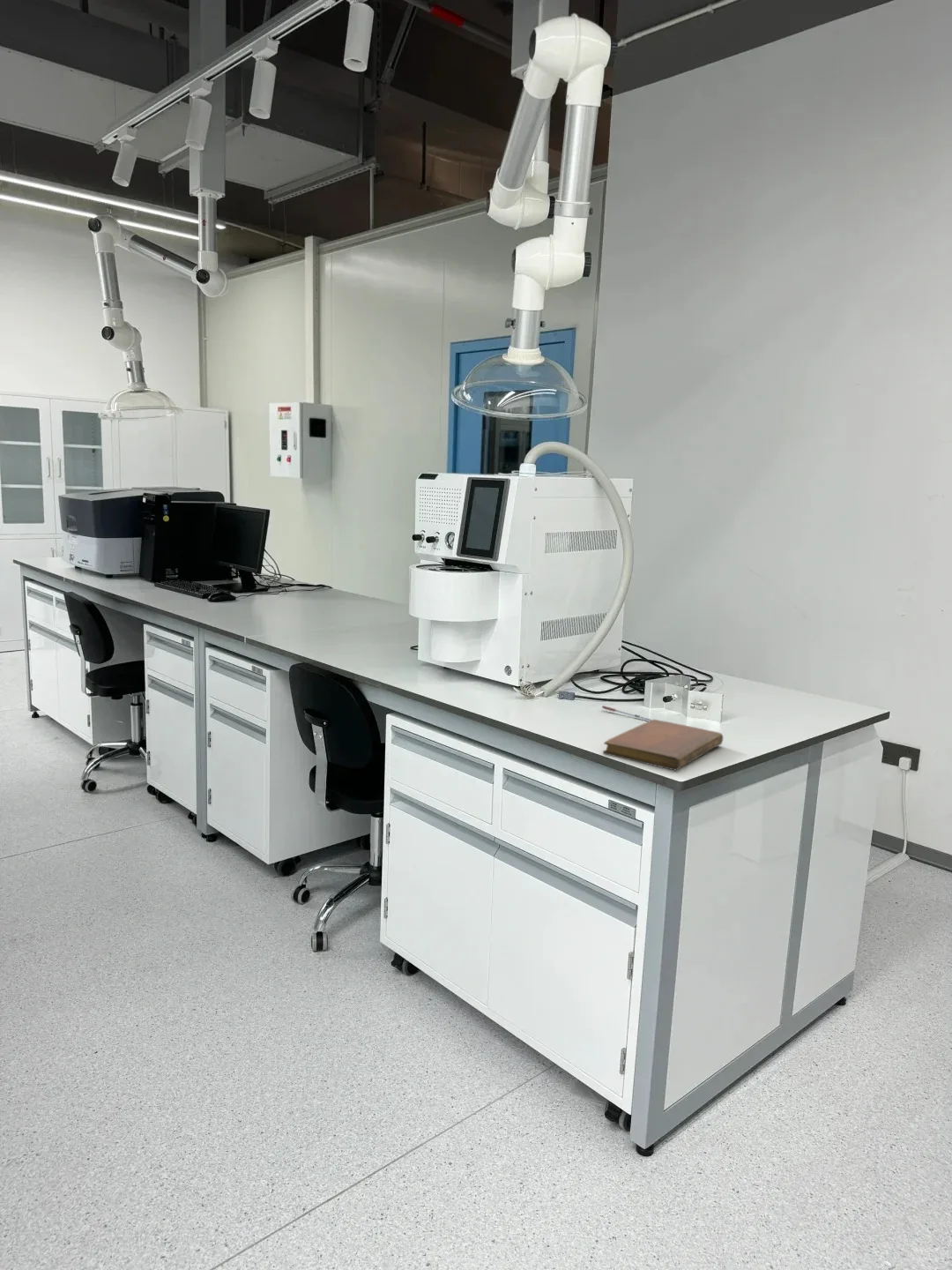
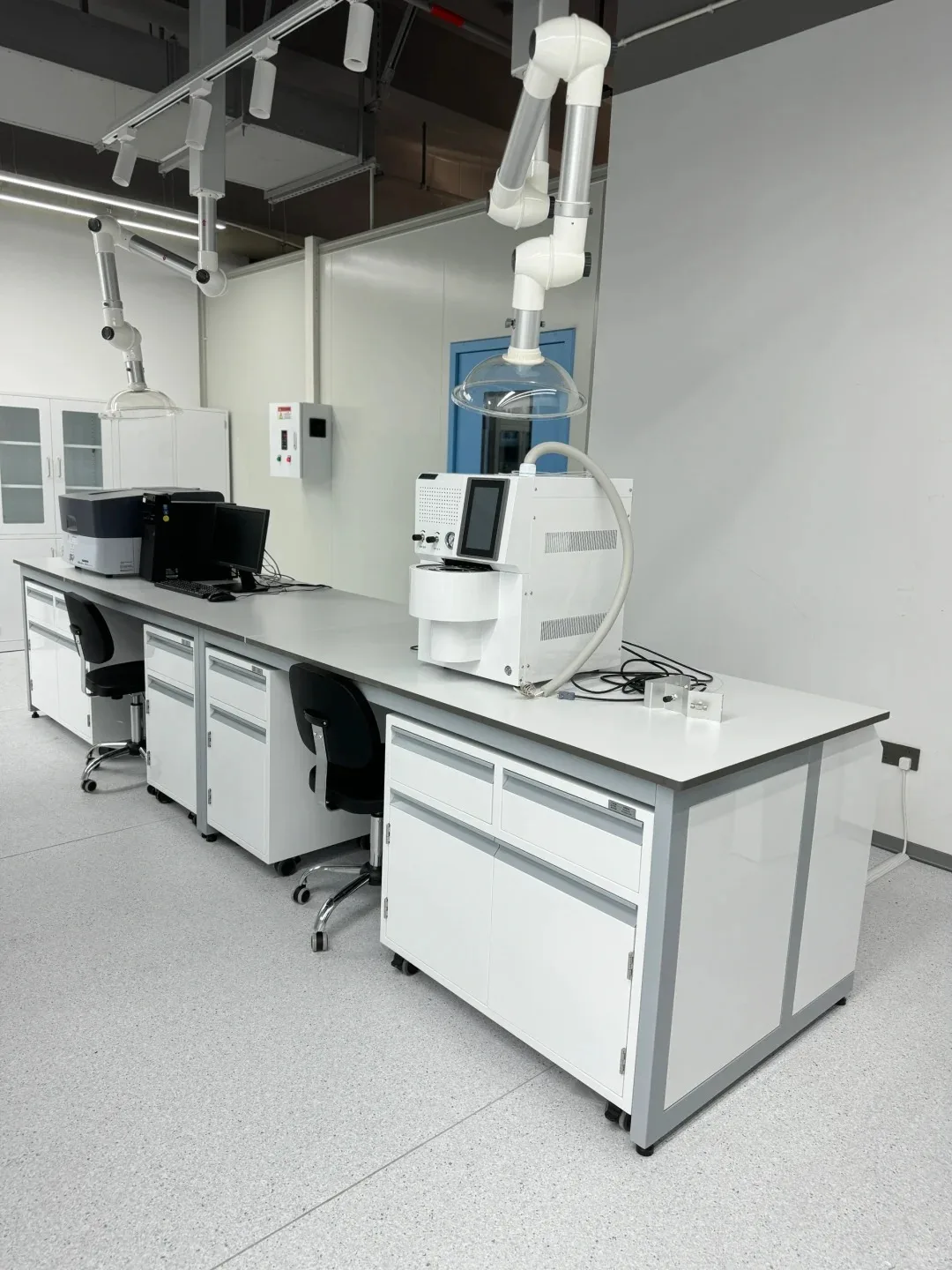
- pen [601,705,652,721]
- notebook [602,719,724,771]
